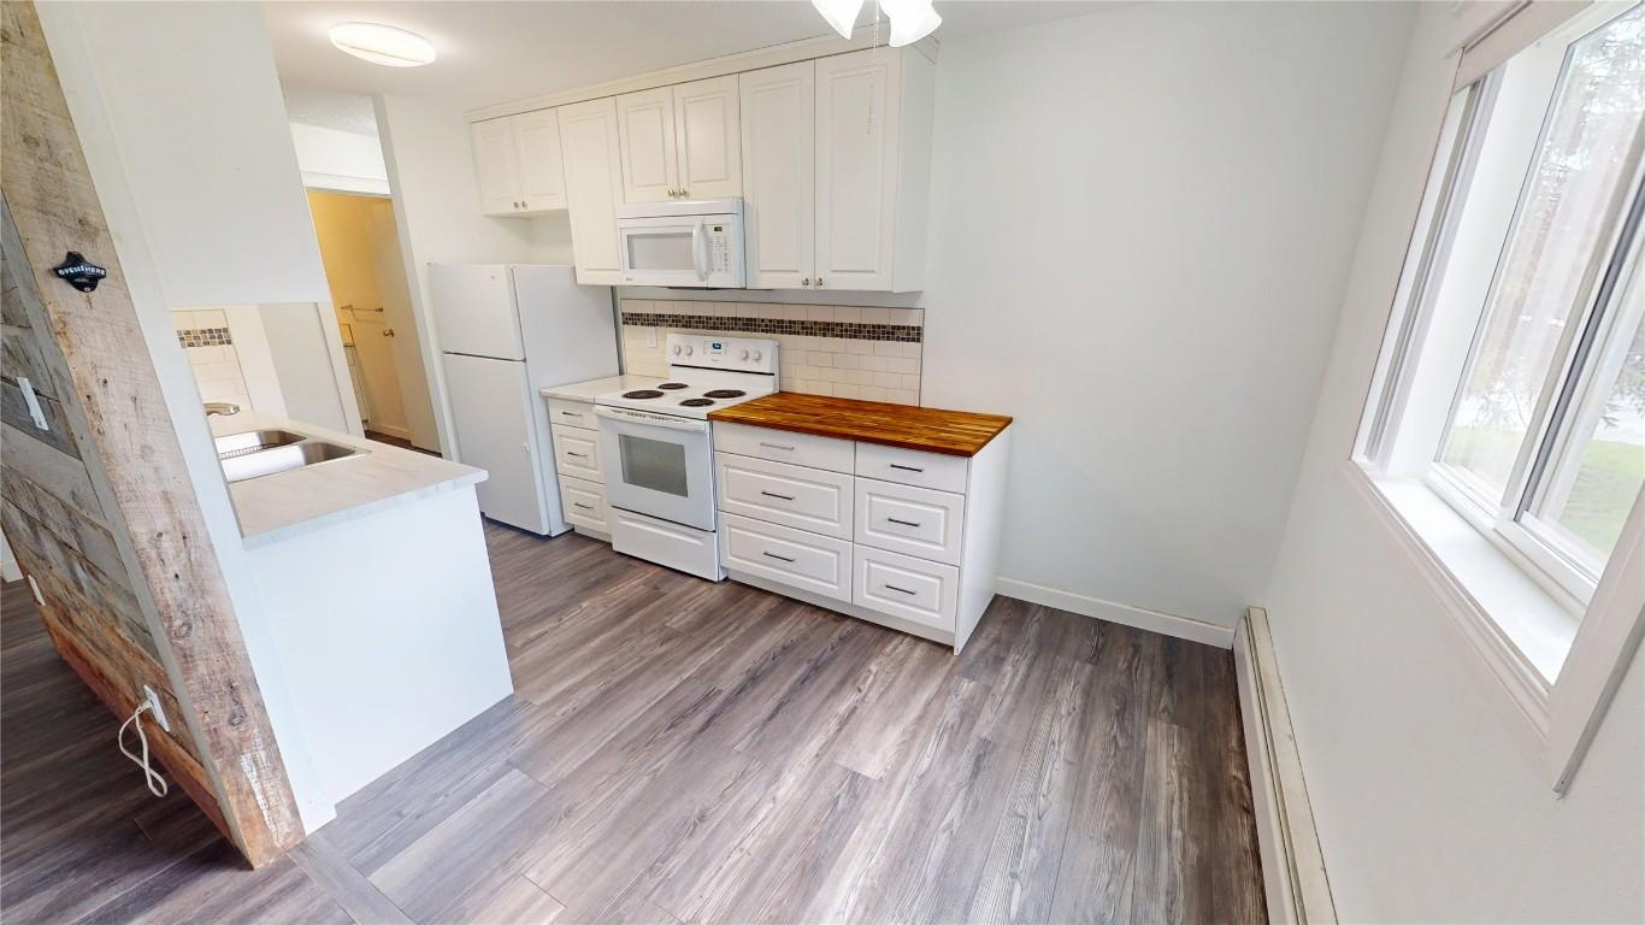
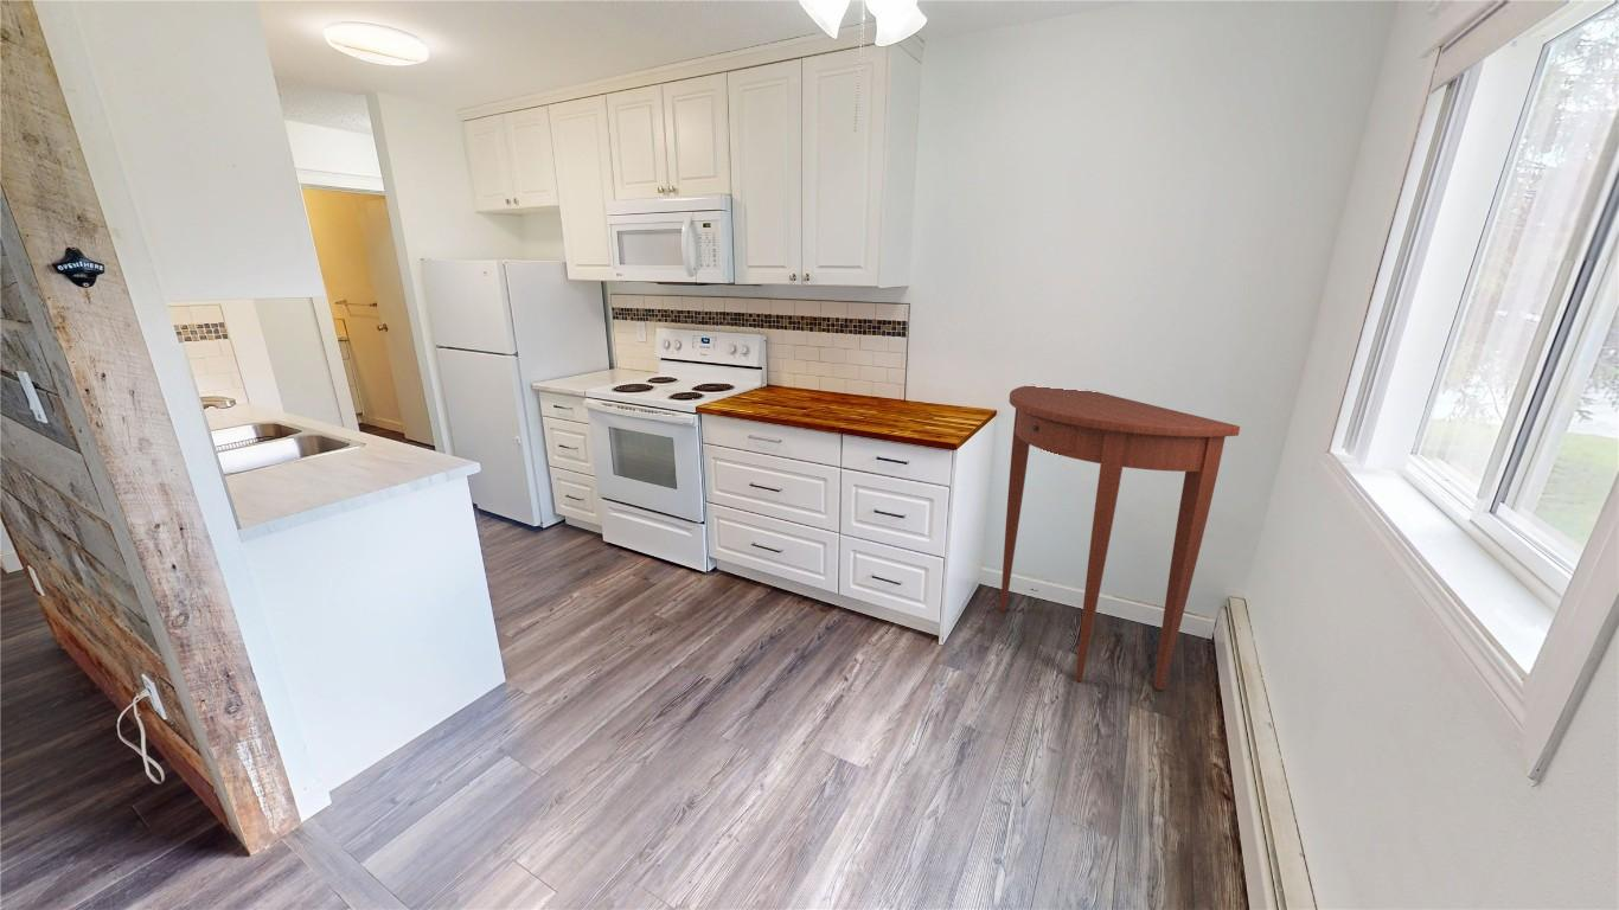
+ console table [999,385,1241,691]
